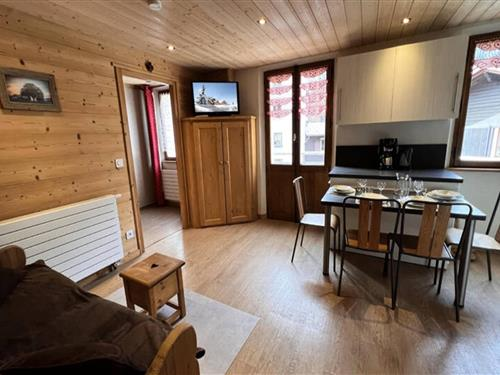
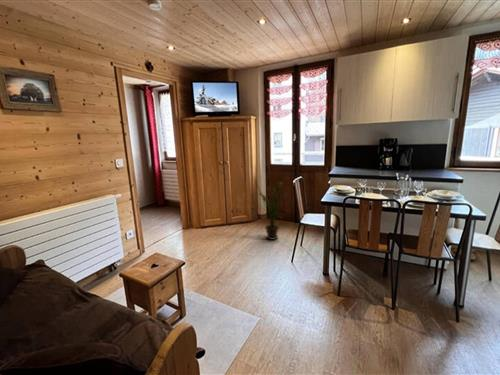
+ house plant [251,176,292,241]
